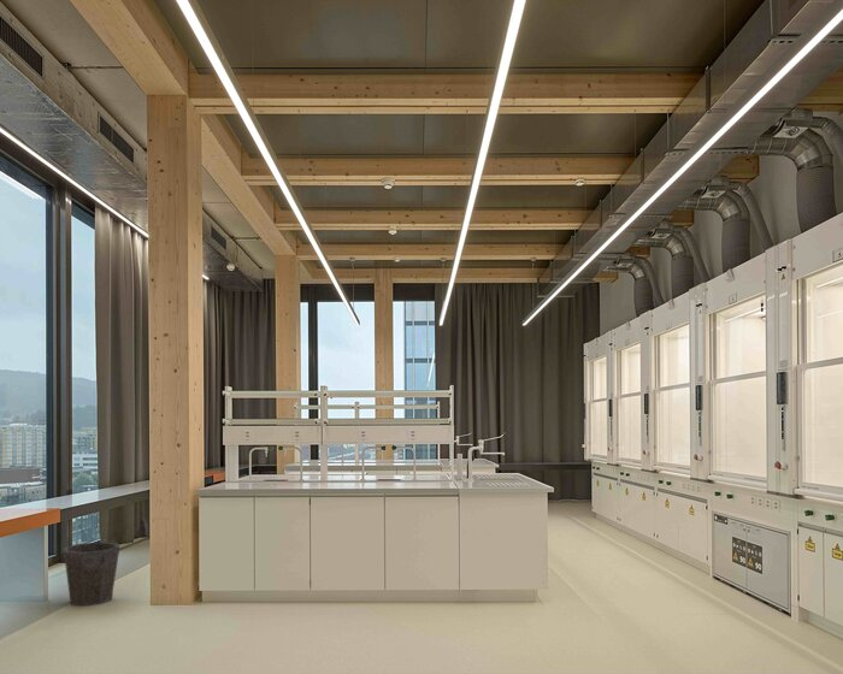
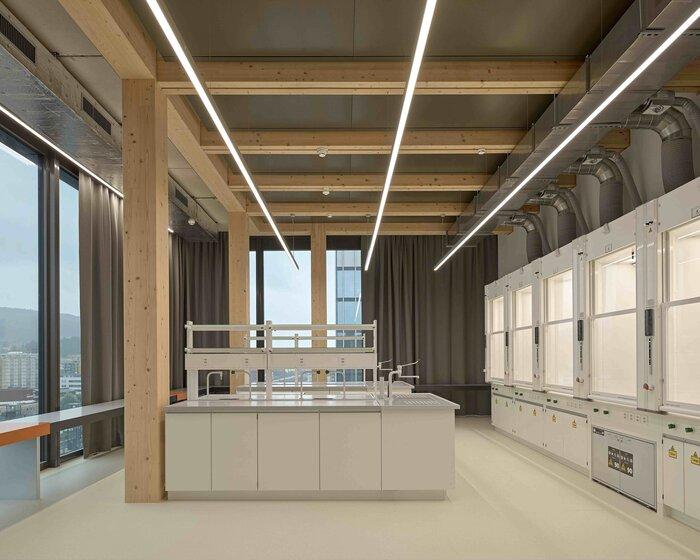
- waste bin [63,540,120,607]
